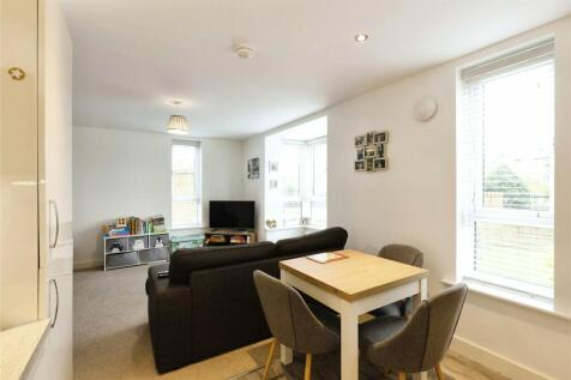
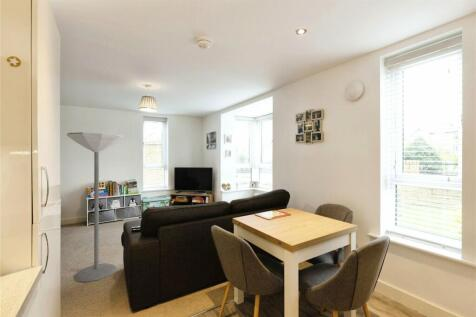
+ floor lamp [66,131,125,283]
